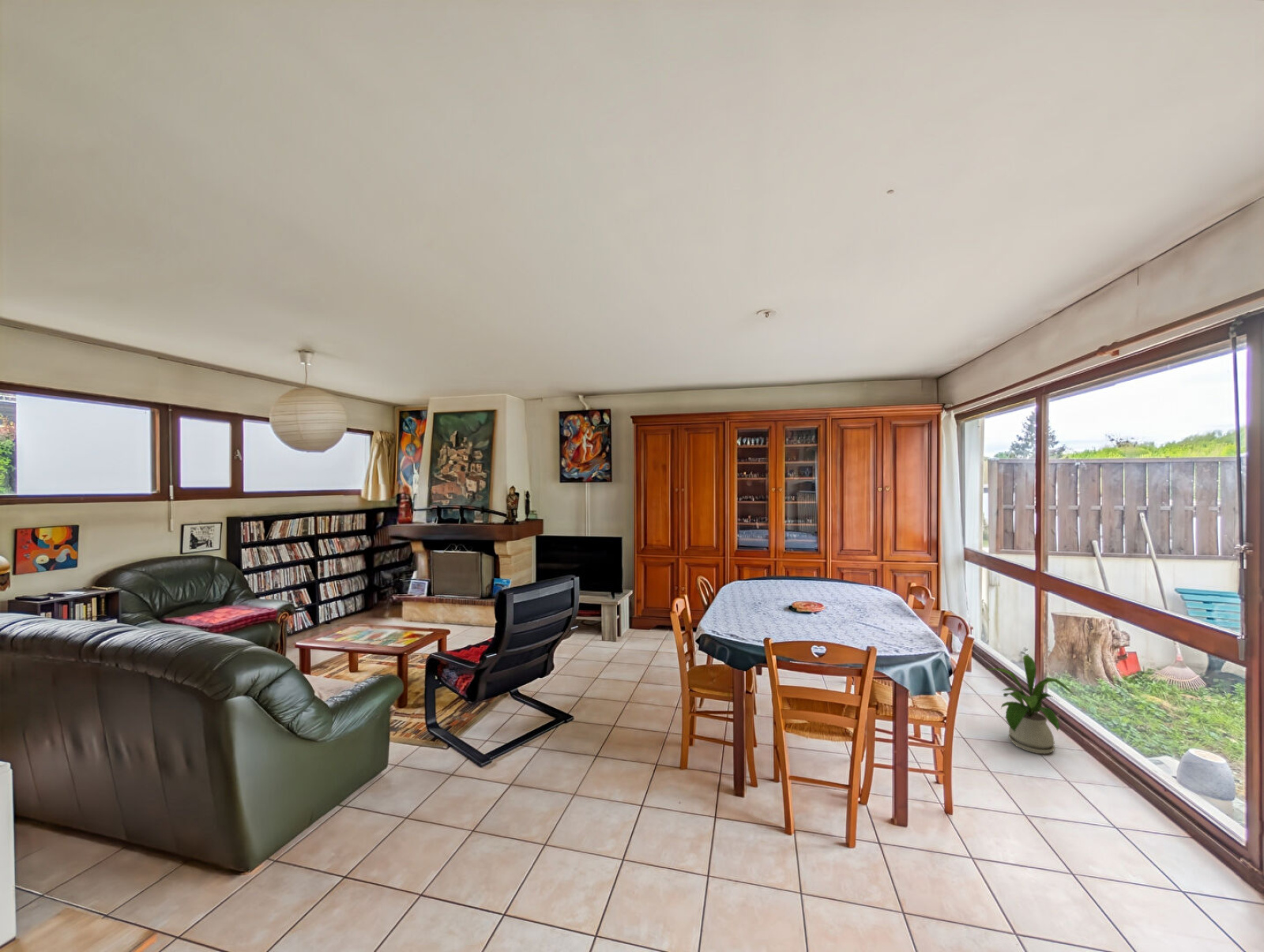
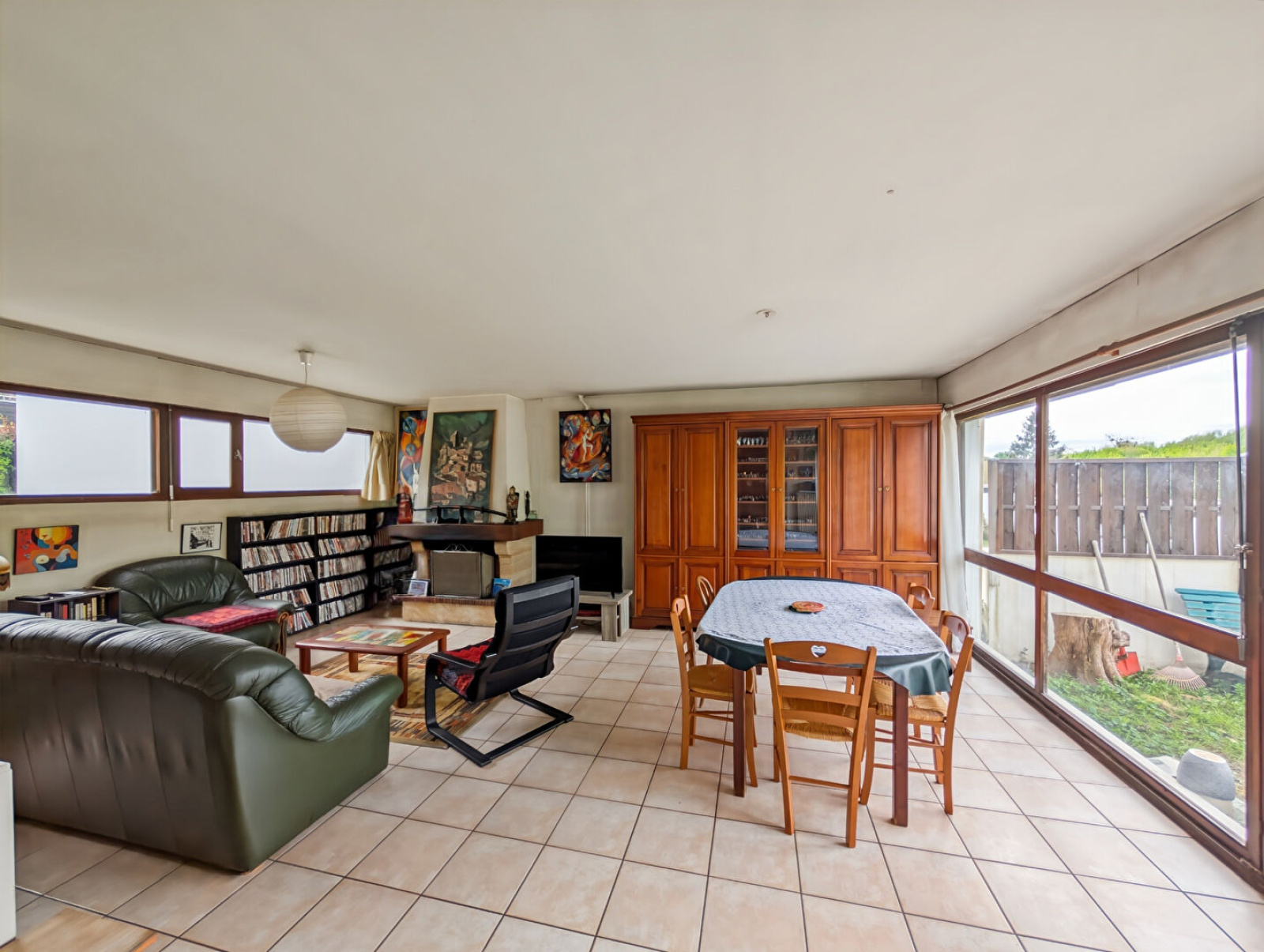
- house plant [985,653,1074,754]
